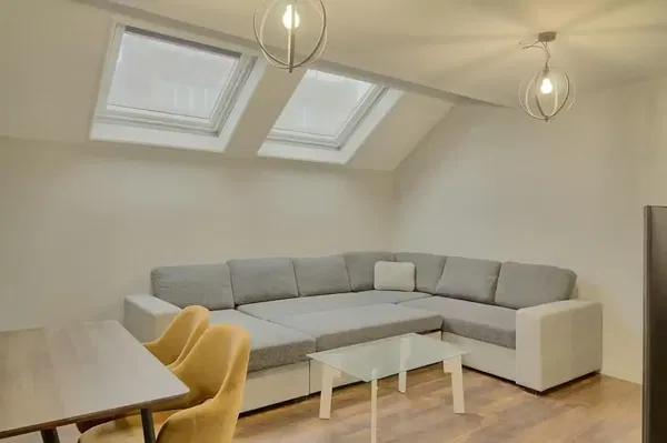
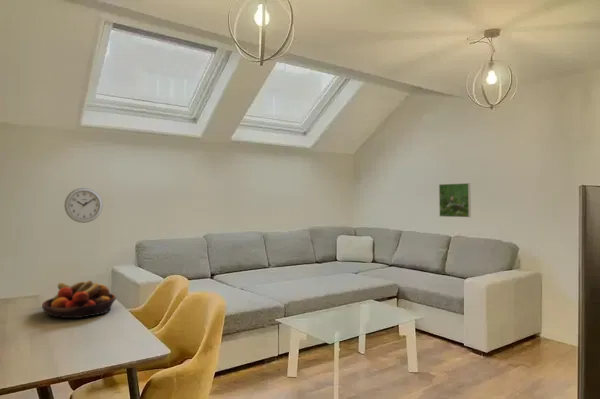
+ fruit bowl [41,279,117,319]
+ wall clock [63,187,103,224]
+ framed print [438,182,472,218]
